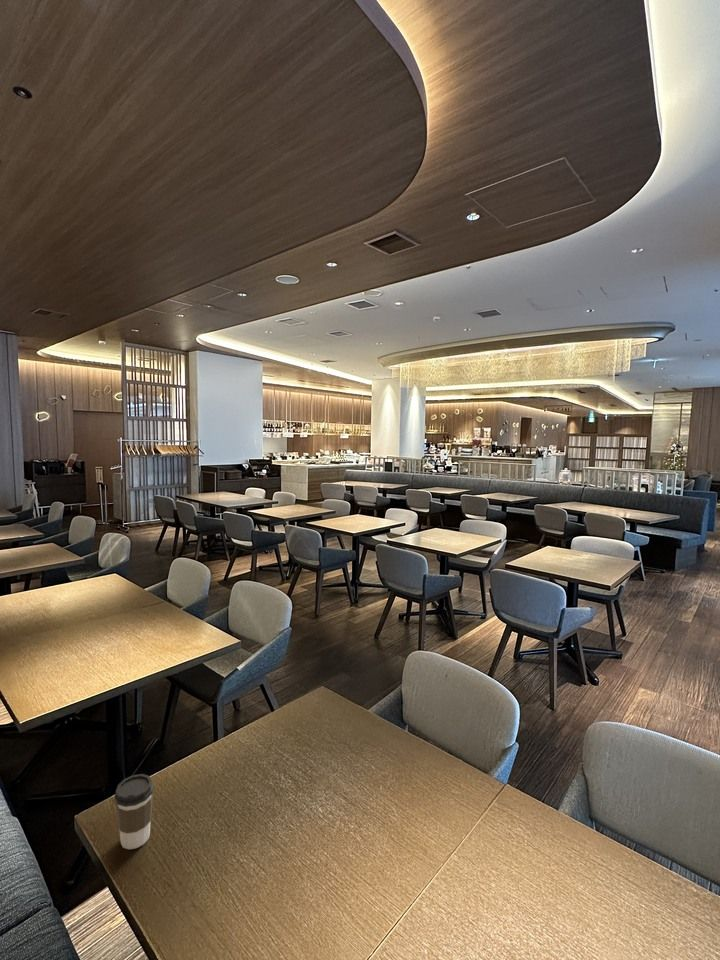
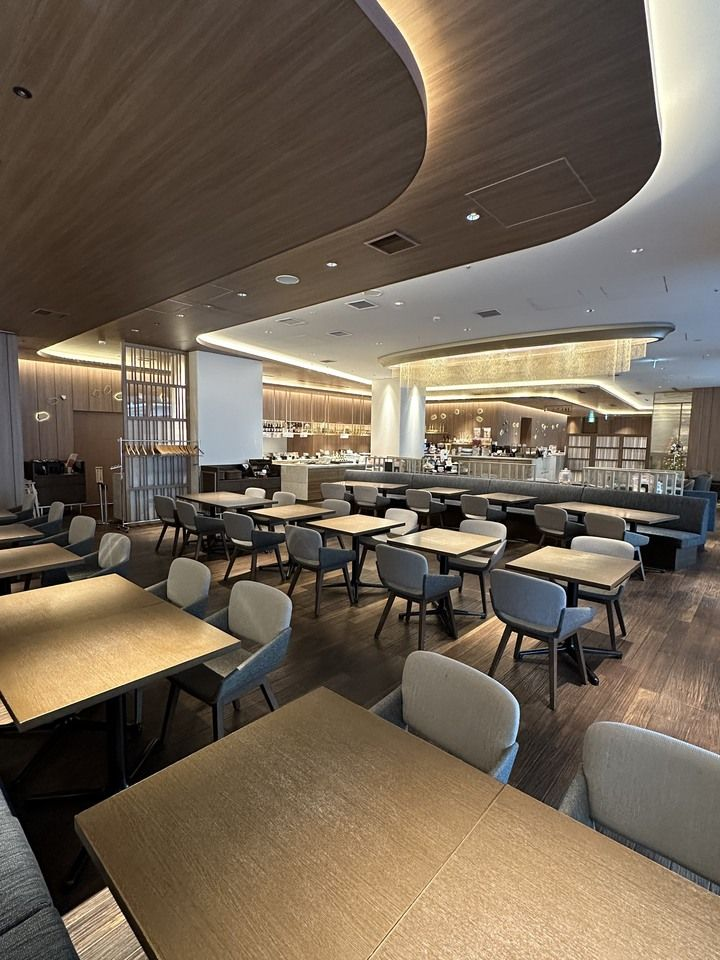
- coffee cup [113,773,155,850]
